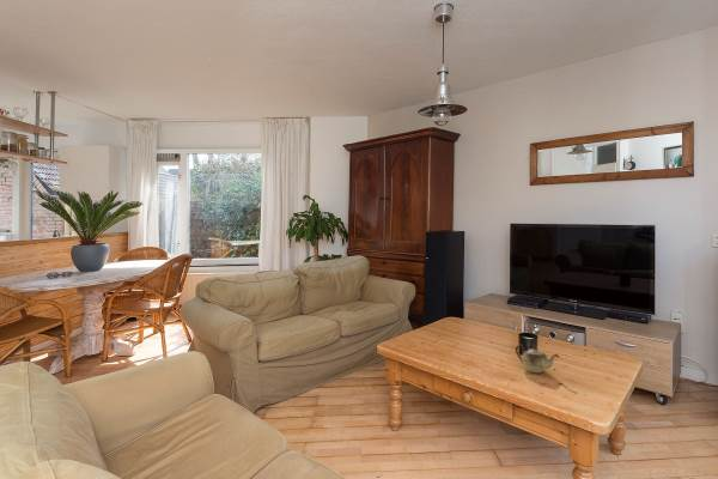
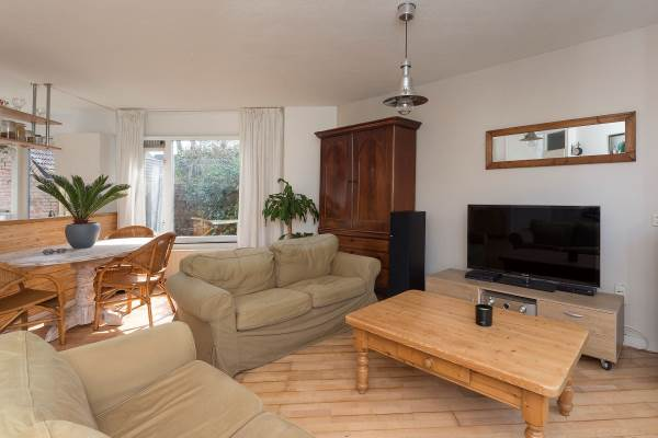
- teapot [515,344,561,374]
